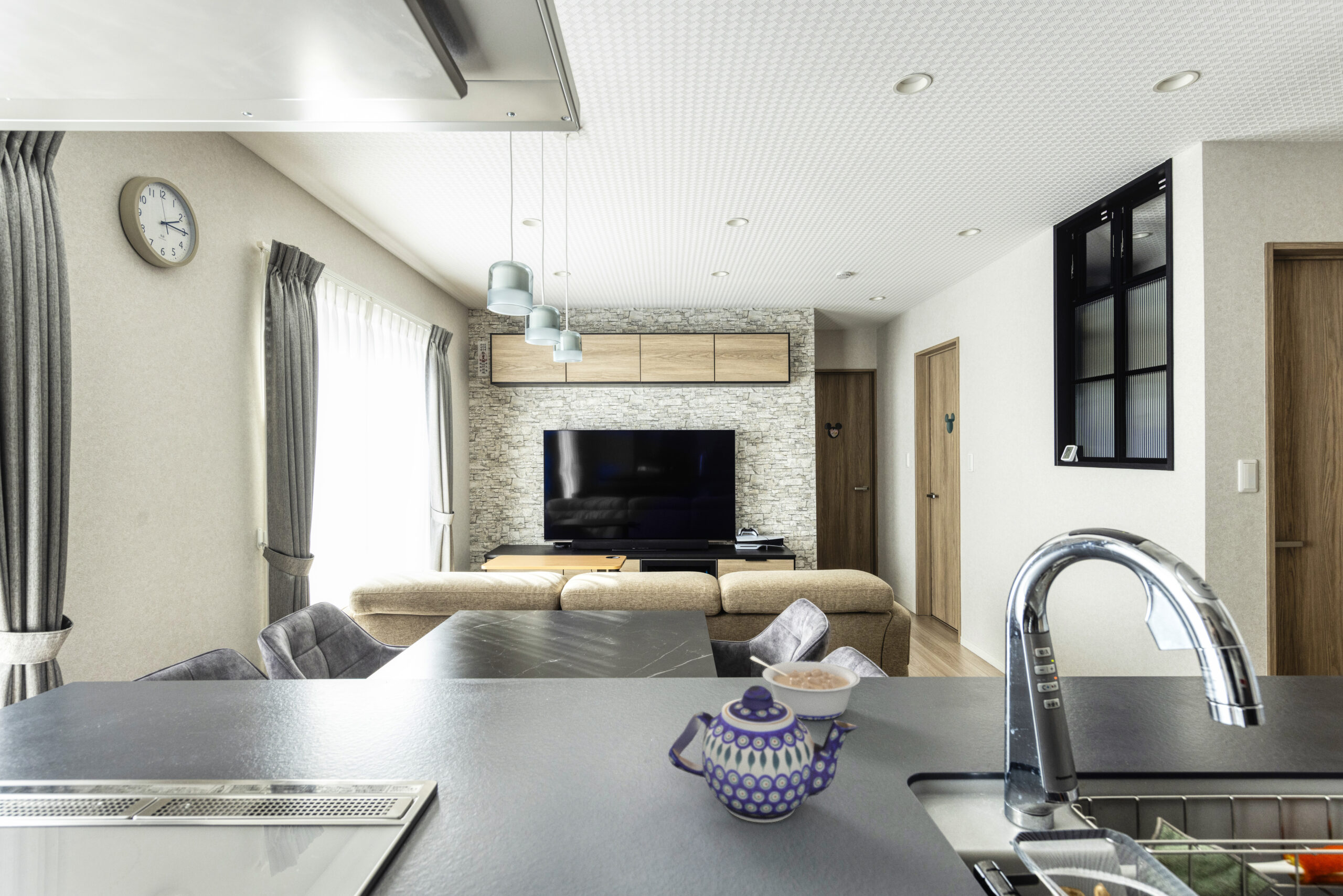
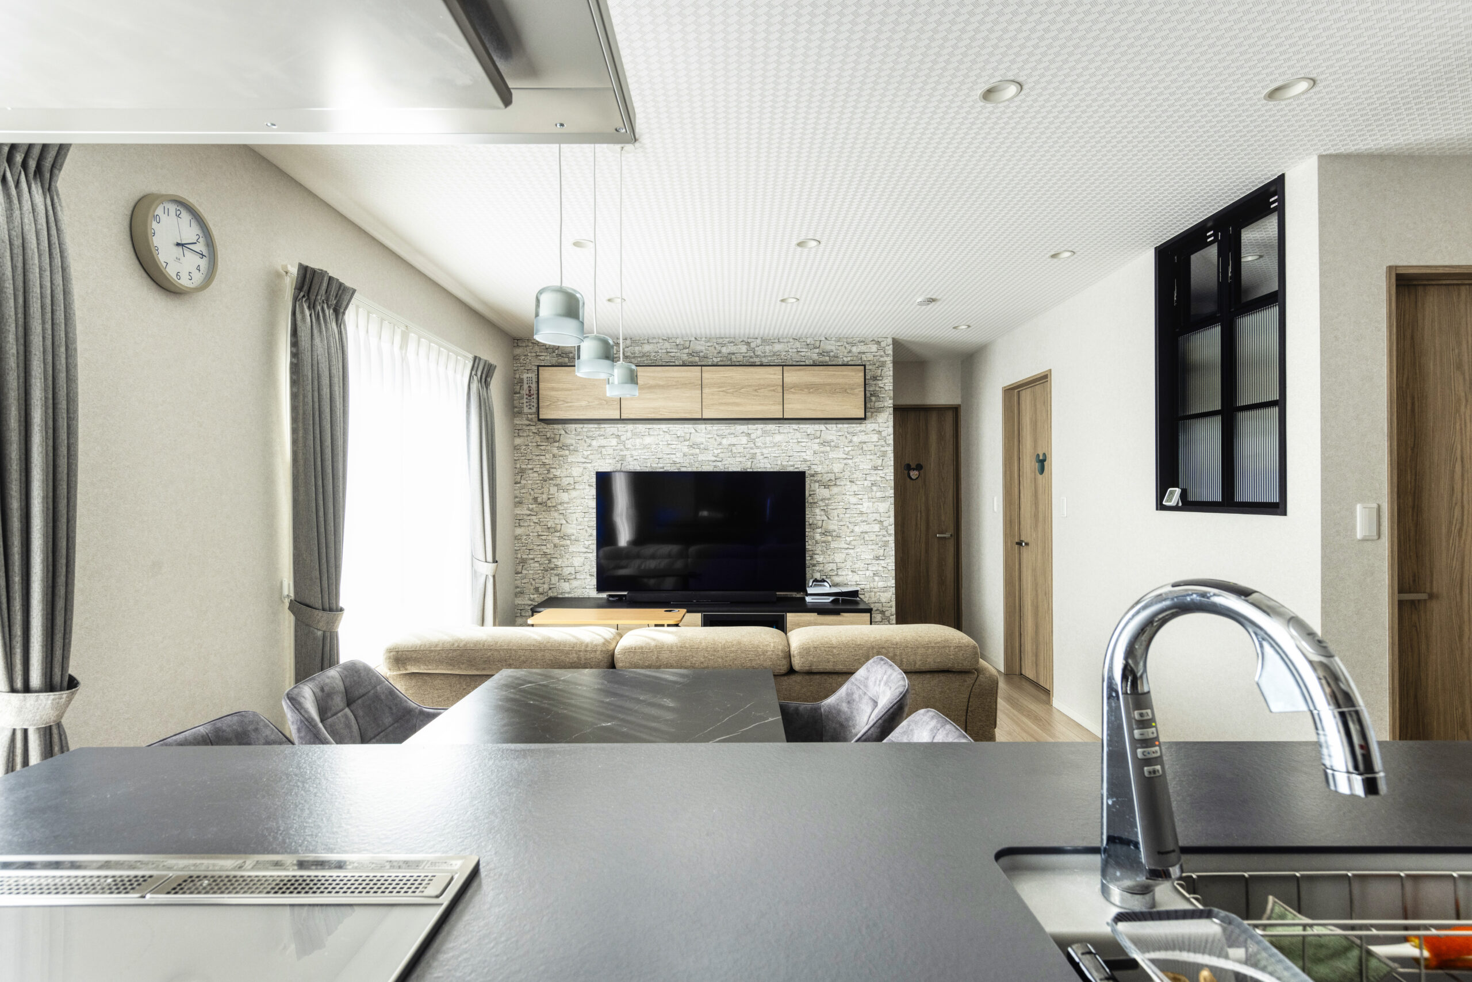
- teapot [668,685,860,823]
- legume [750,655,861,720]
